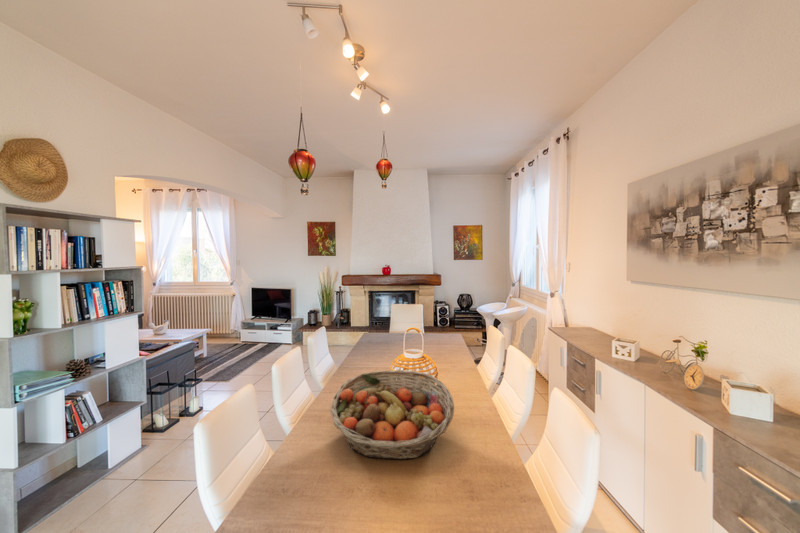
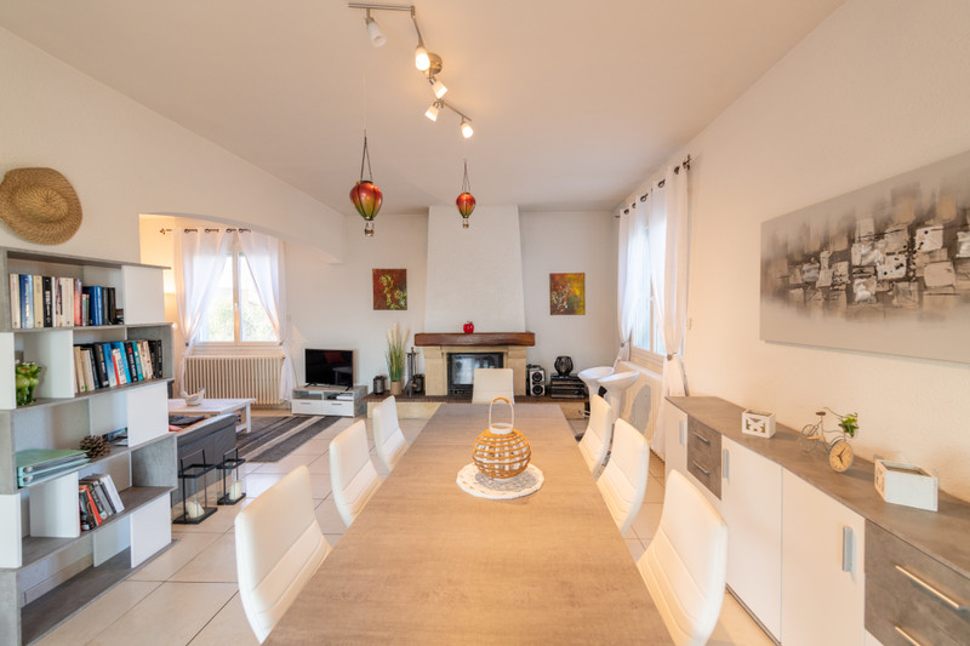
- fruit basket [329,369,455,460]
